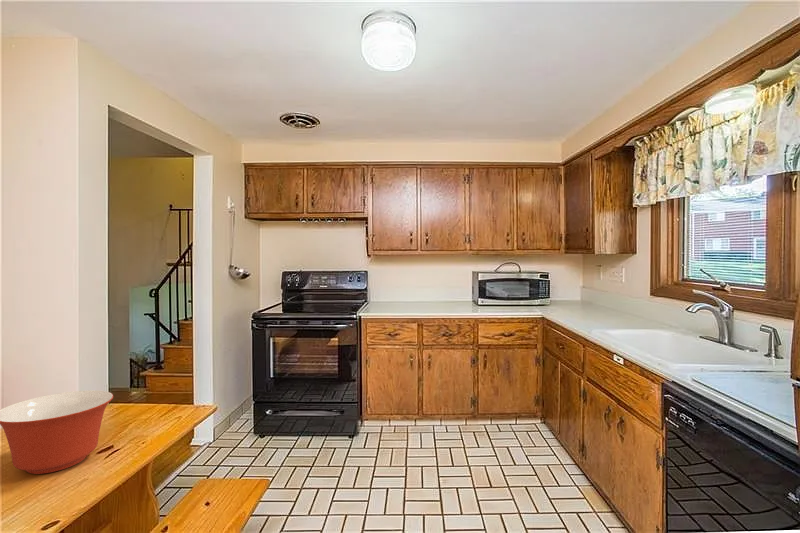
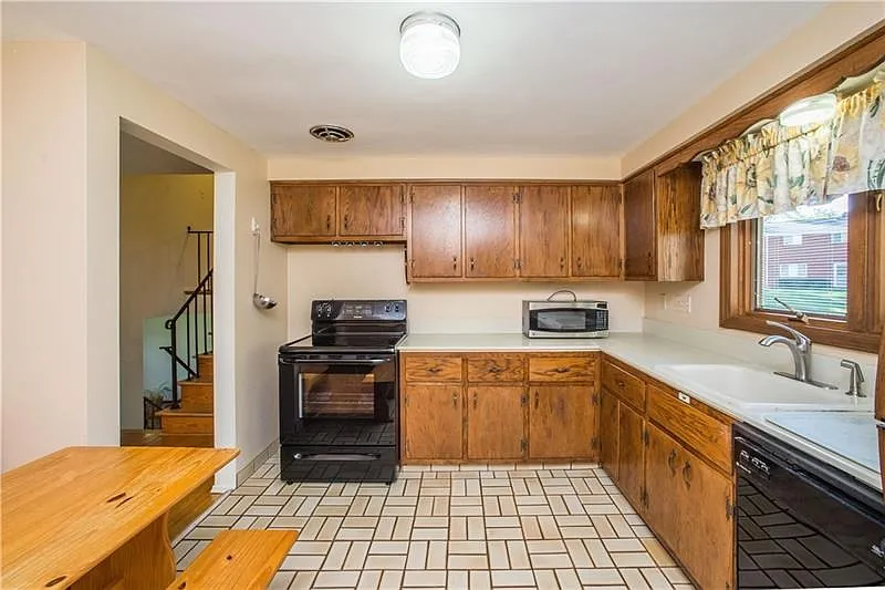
- mixing bowl [0,389,114,475]
